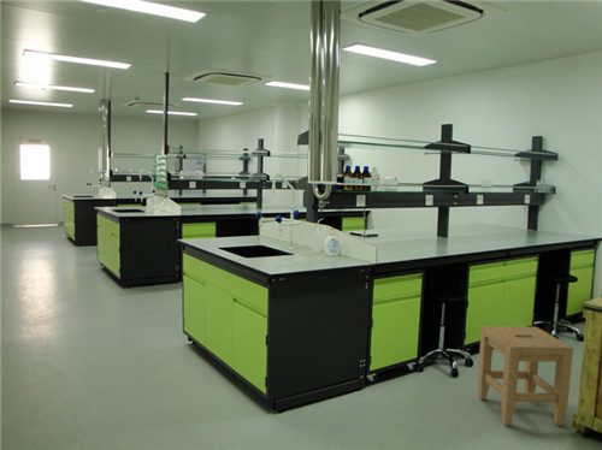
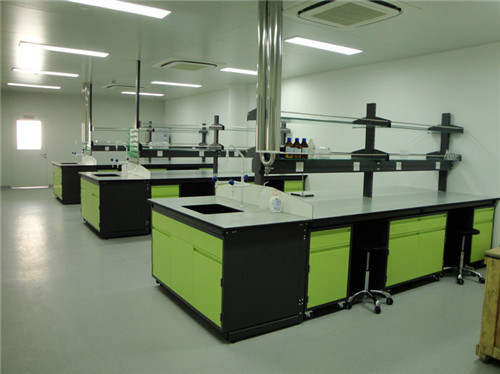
- stool [477,325,574,427]
